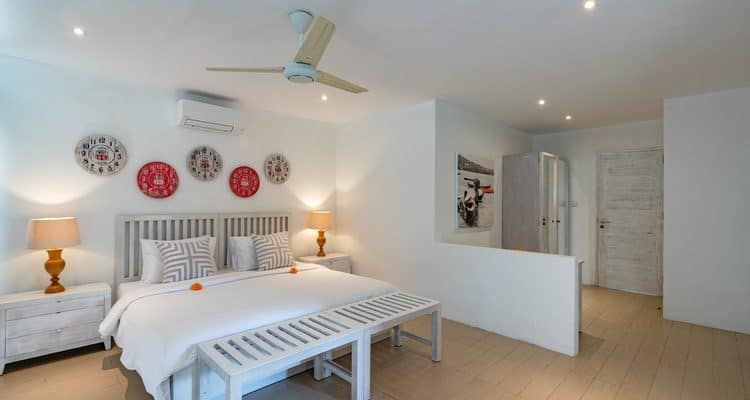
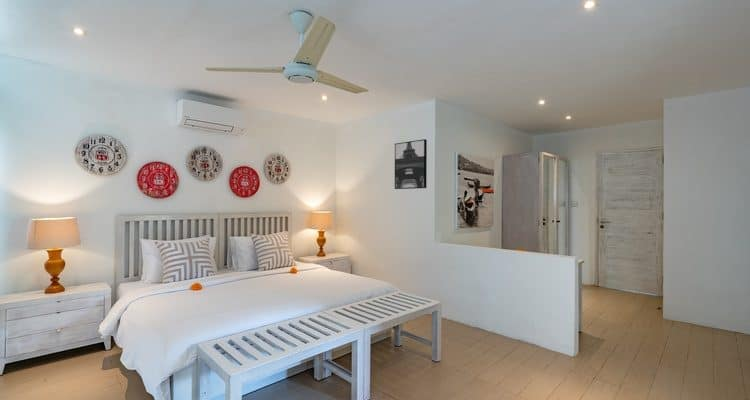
+ wall art [394,138,428,190]
